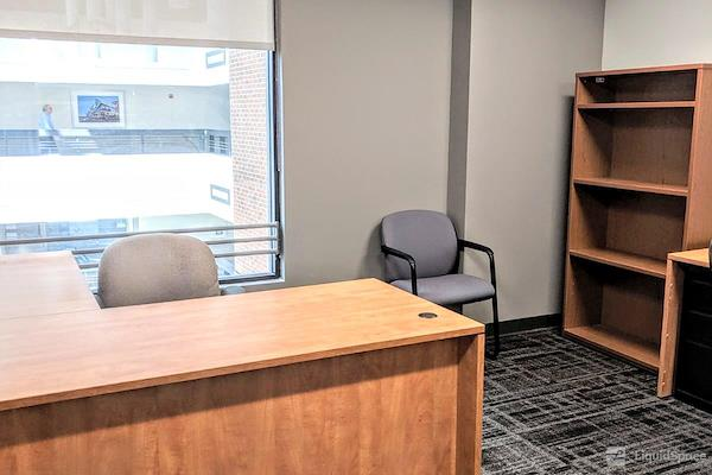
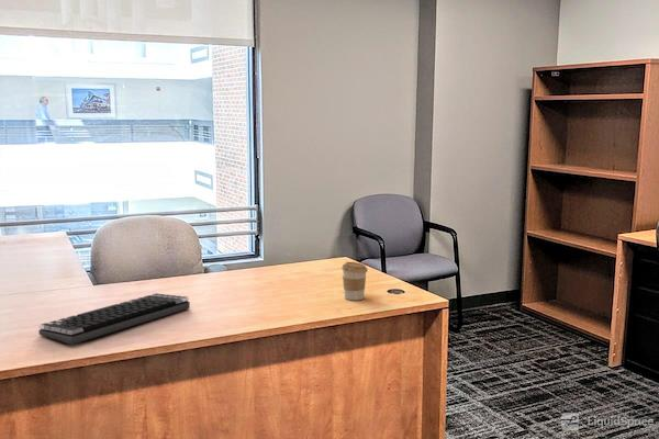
+ coffee cup [340,261,368,302]
+ computer keyboard [37,292,191,346]
